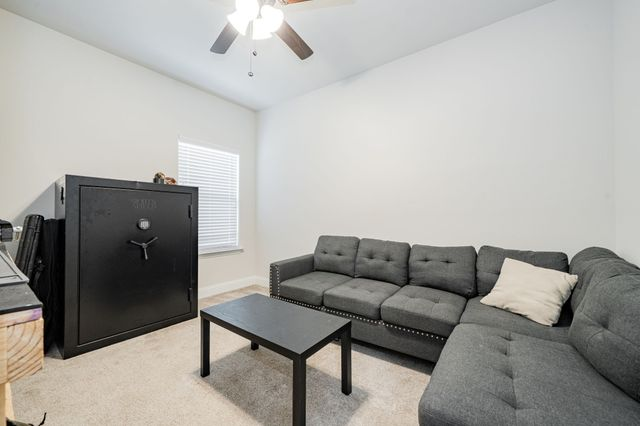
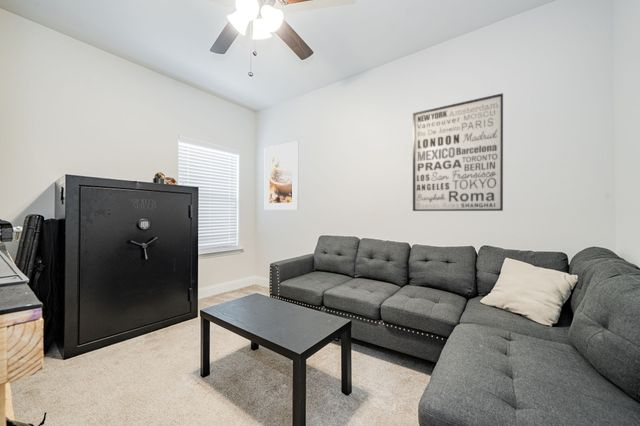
+ wall art [412,92,504,212]
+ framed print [264,140,299,211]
